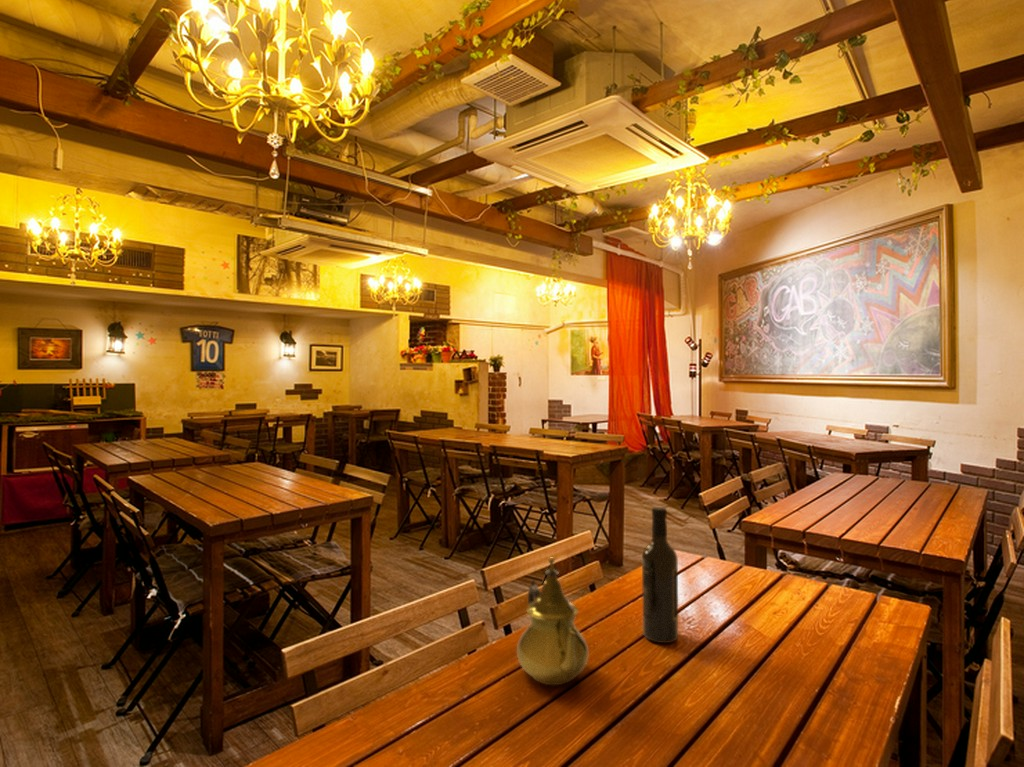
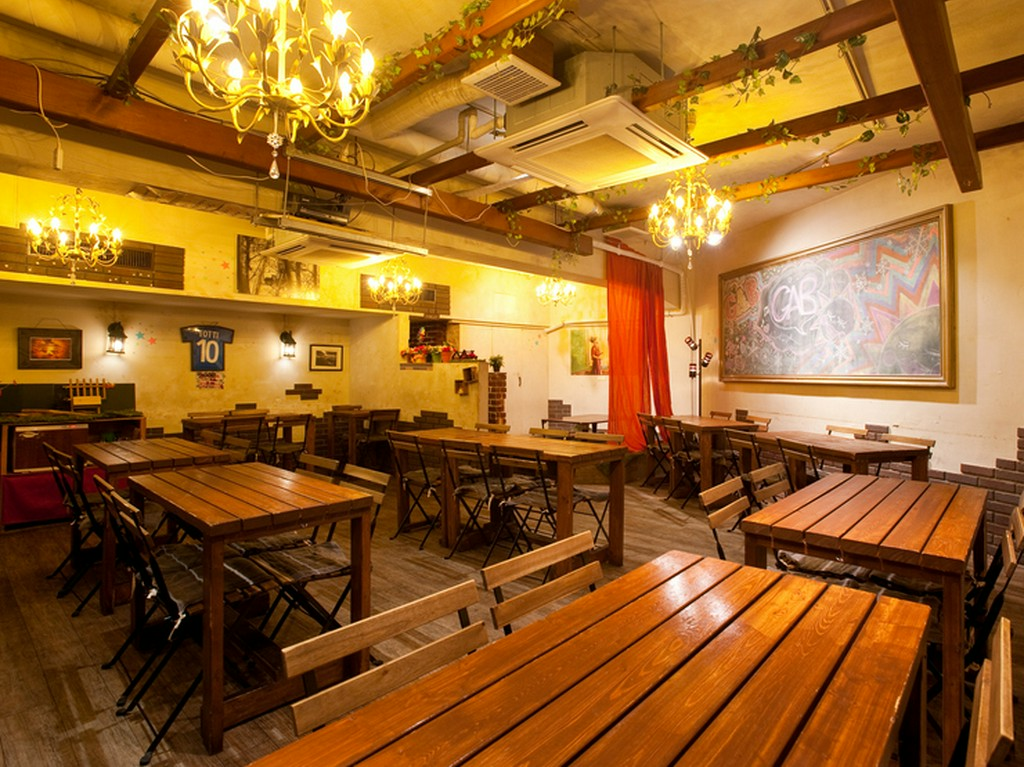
- teapot [516,557,589,686]
- wine bottle [641,506,679,644]
